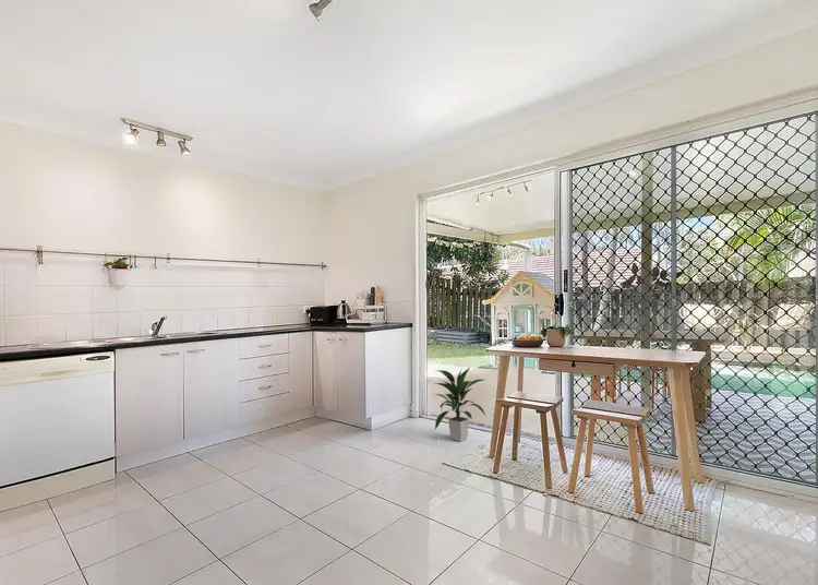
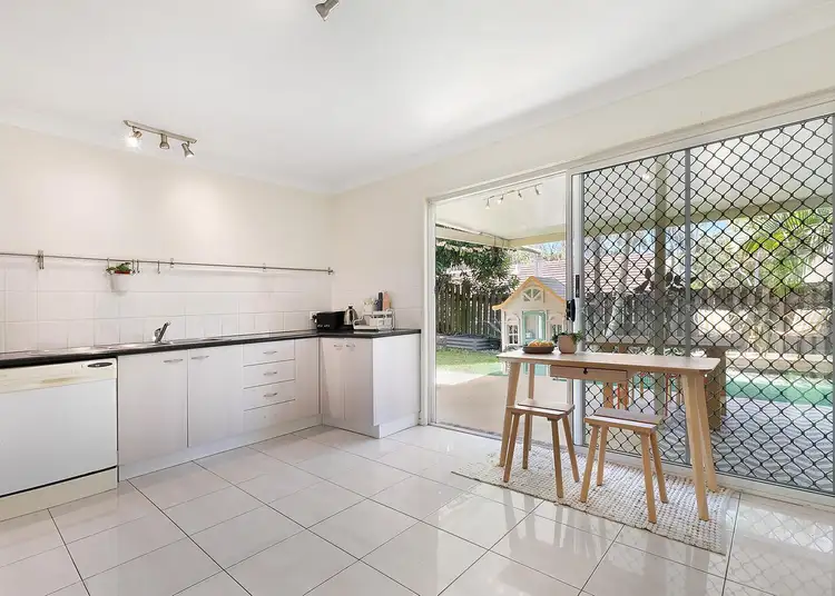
- indoor plant [434,366,488,443]
